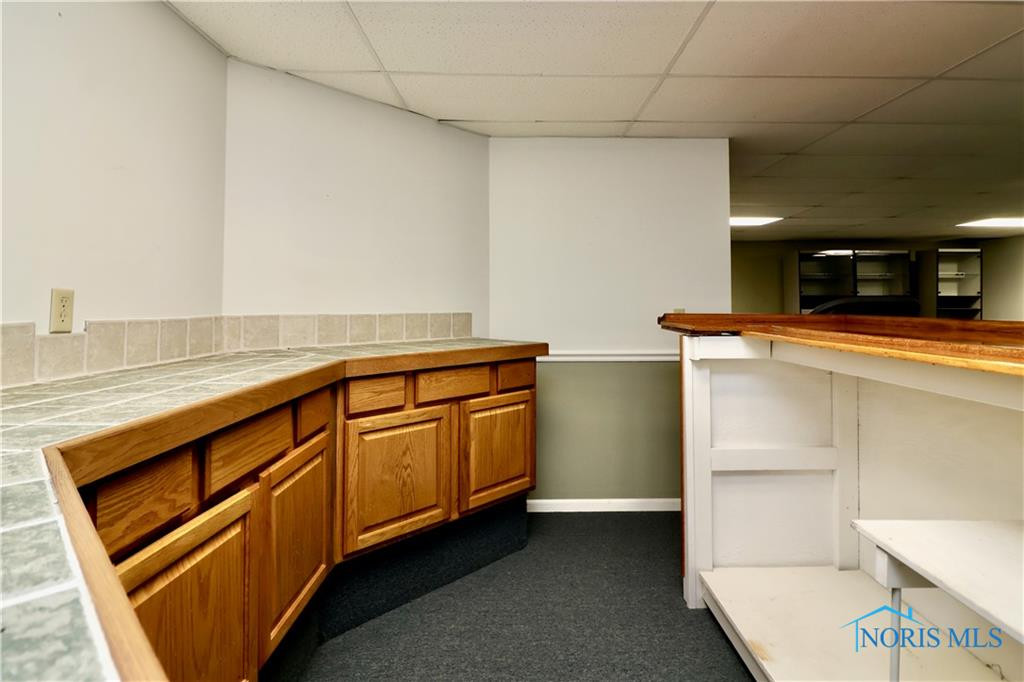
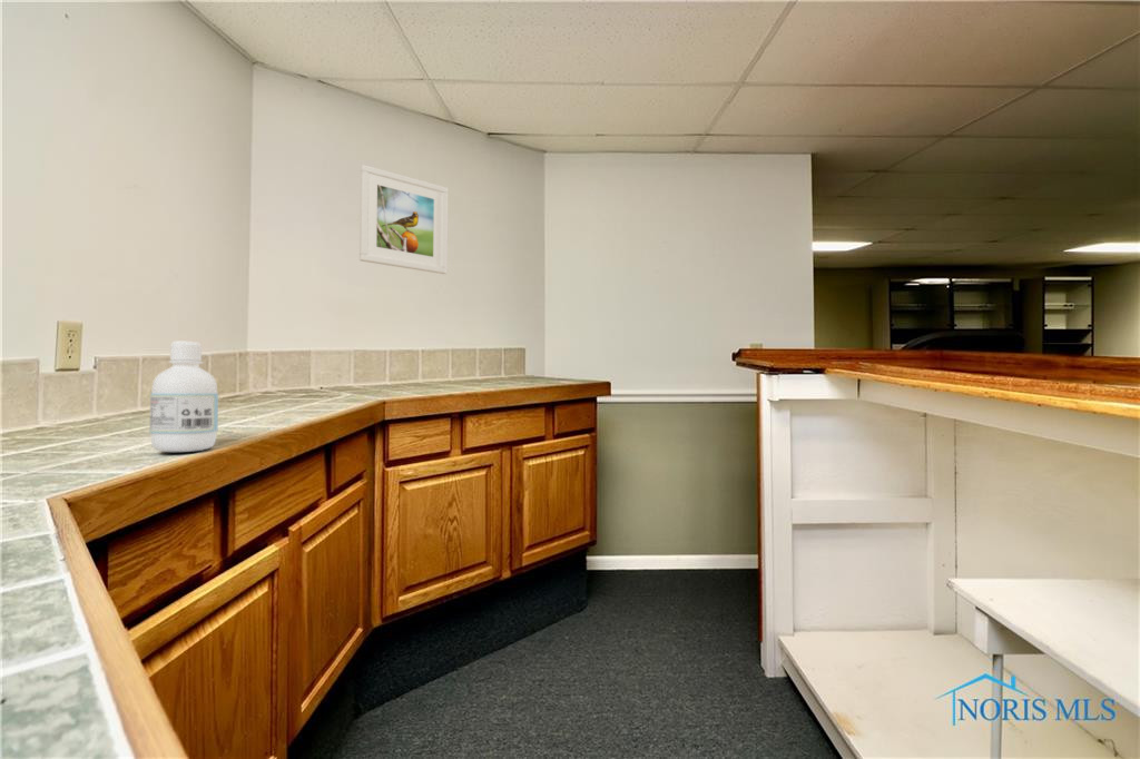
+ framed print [358,164,449,275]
+ bottle [148,341,219,453]
